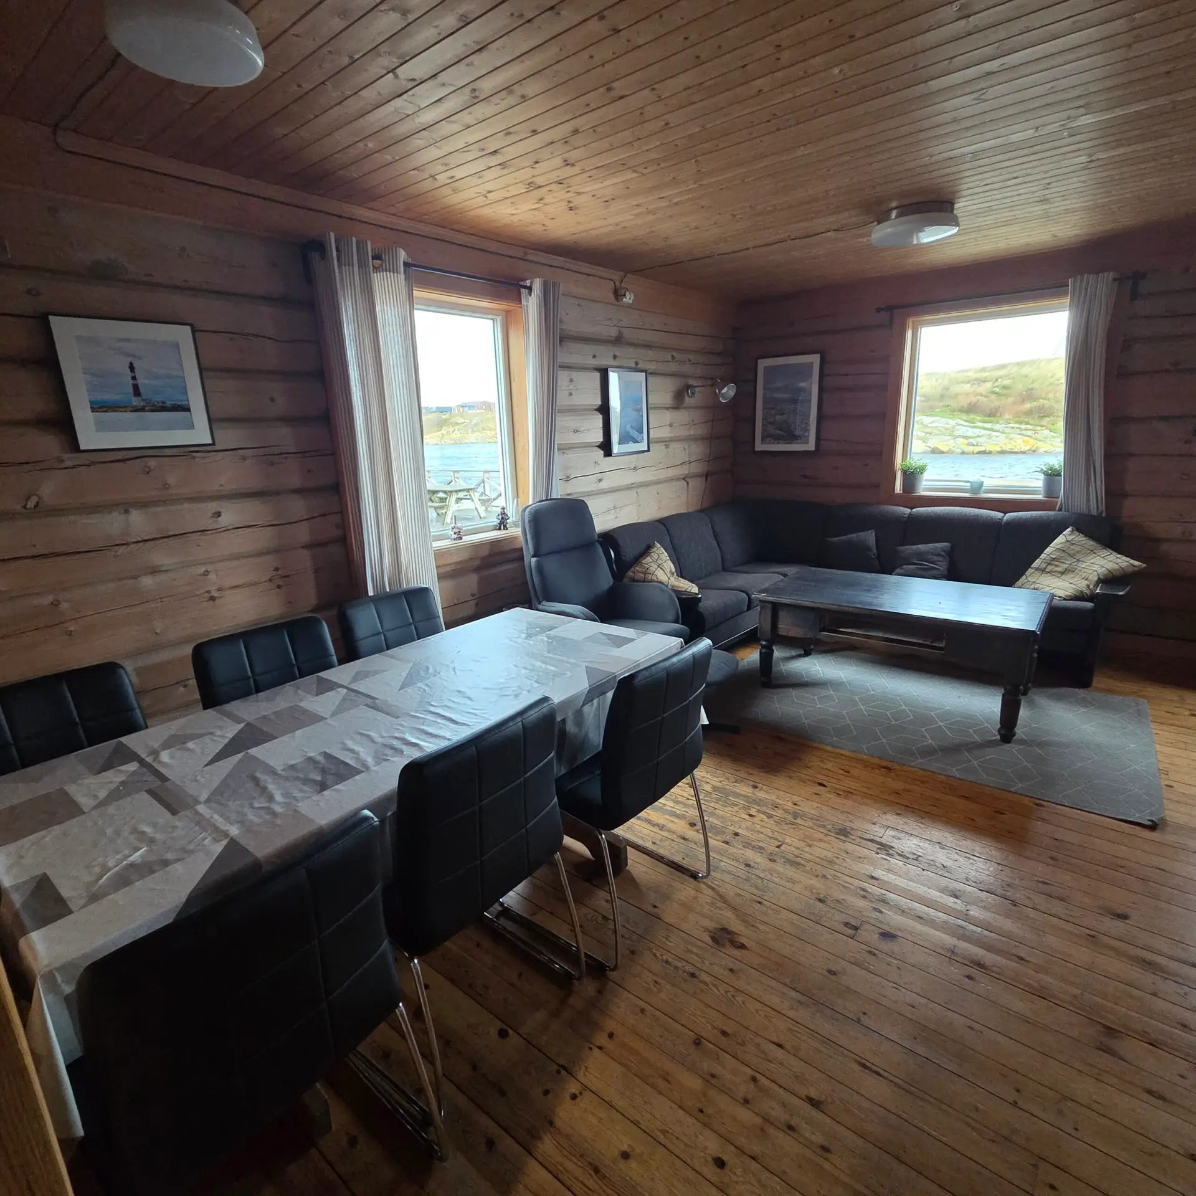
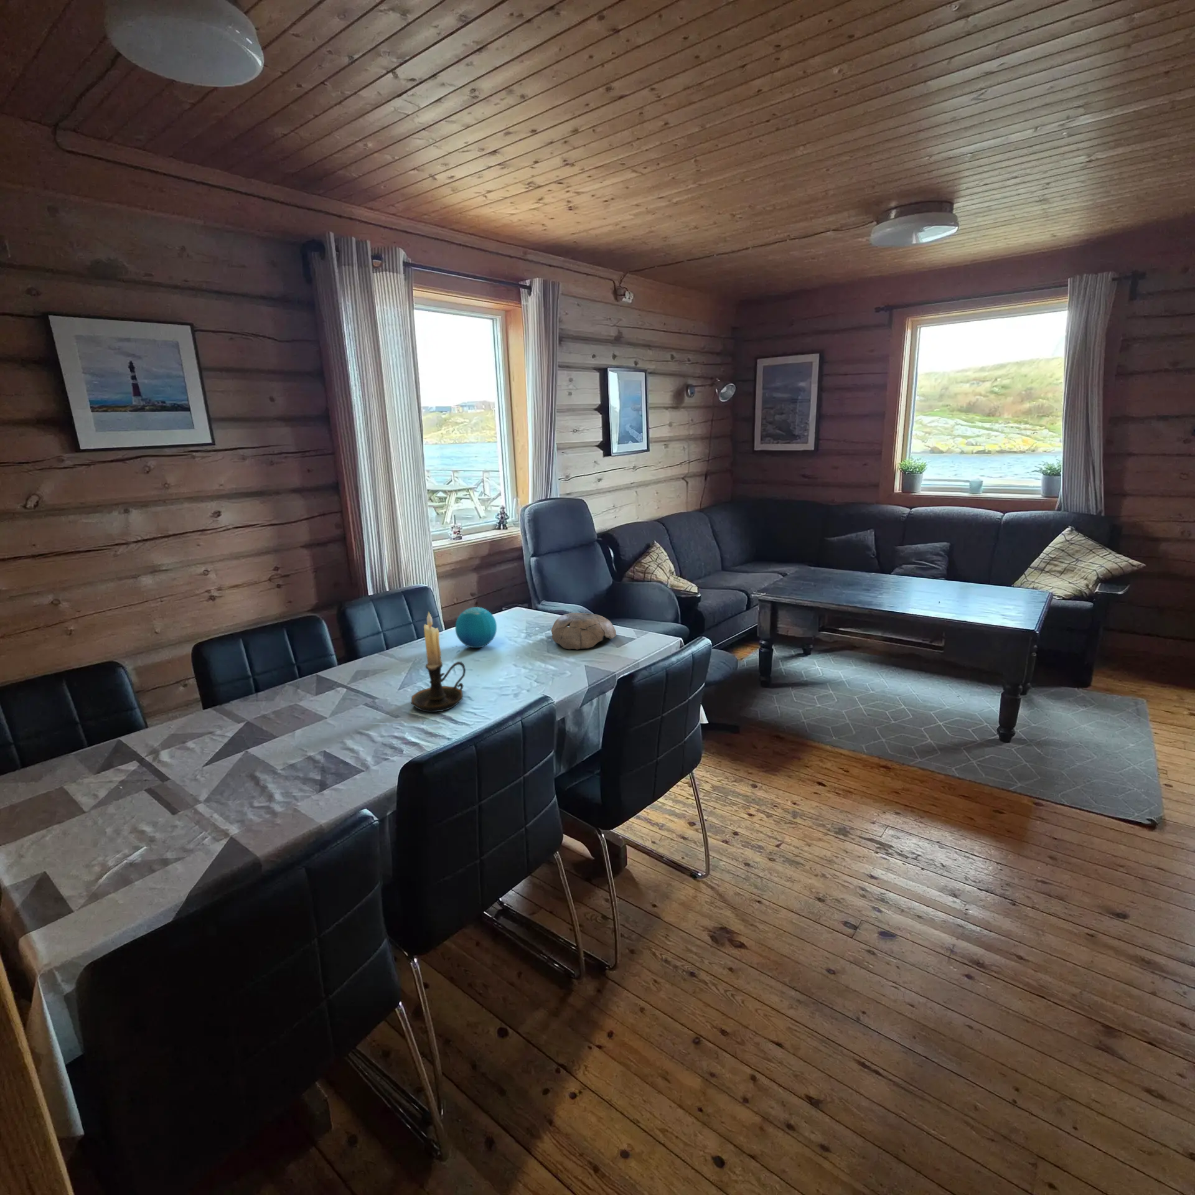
+ candle holder [410,612,466,712]
+ decorative orb [455,606,497,649]
+ bowl [550,613,617,650]
